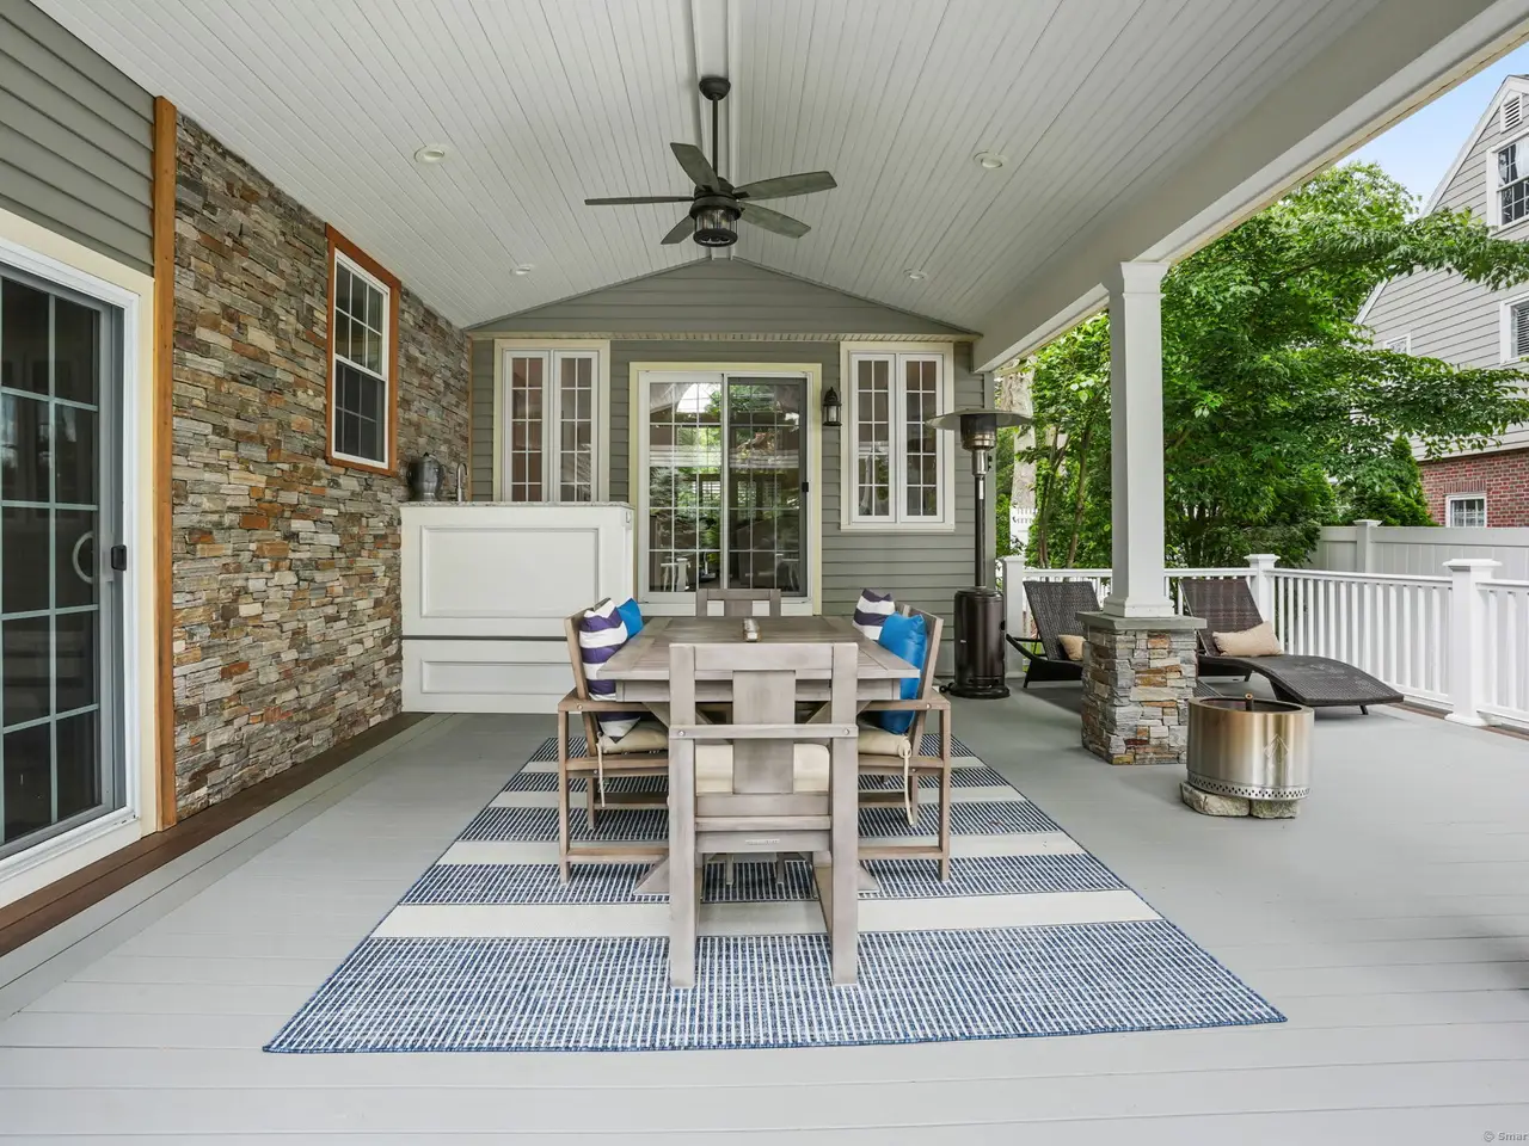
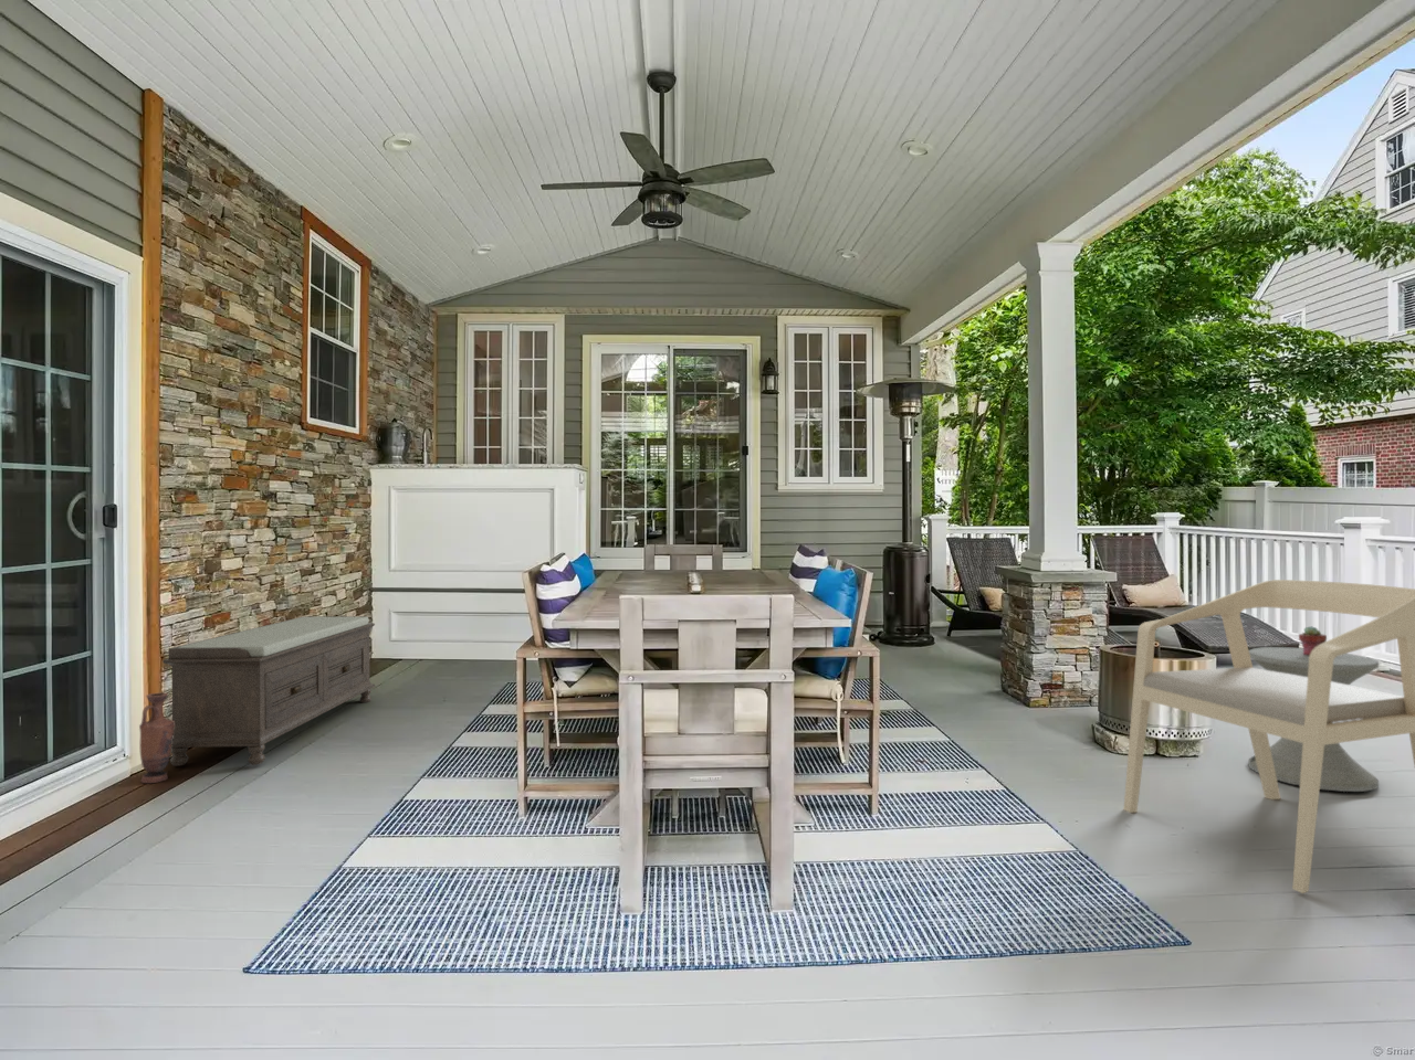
+ vase [138,691,175,784]
+ potted succulent [1298,626,1328,656]
+ bench [163,615,375,767]
+ armchair [1123,579,1415,894]
+ side table [1247,646,1379,793]
